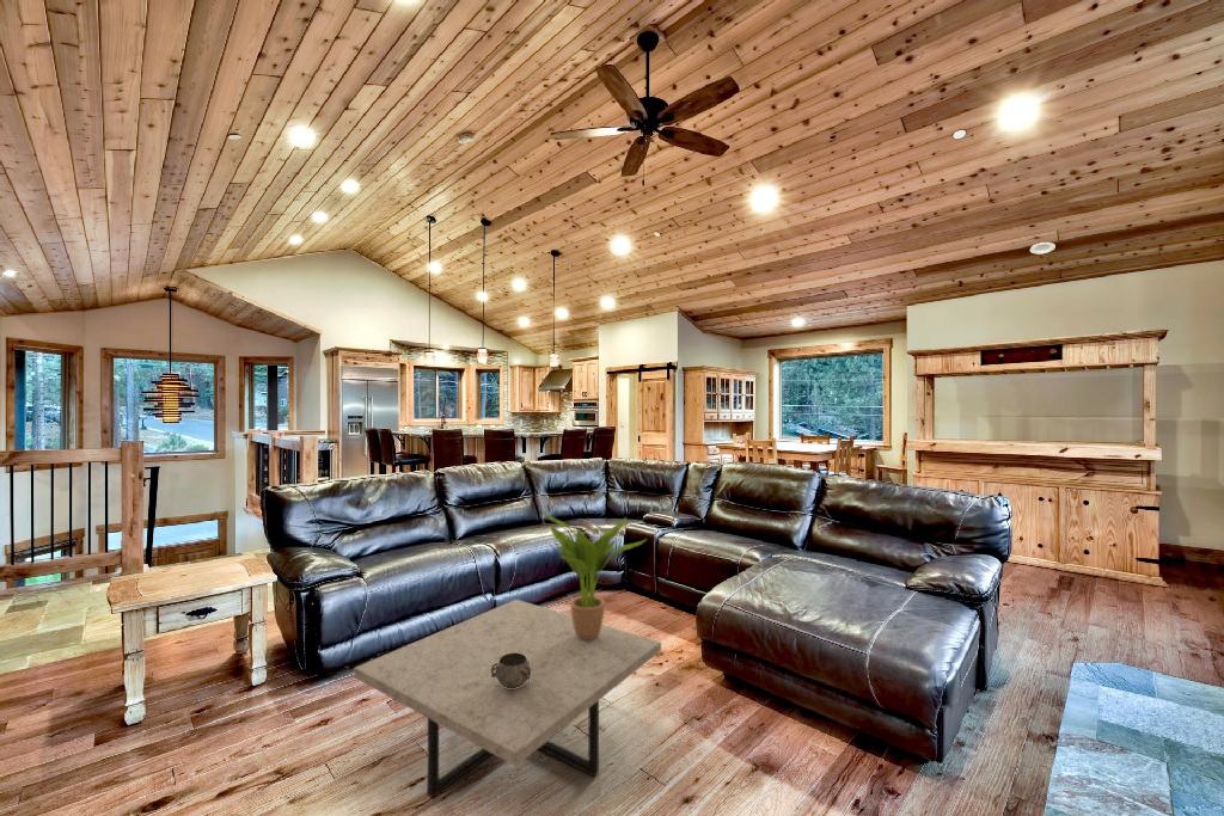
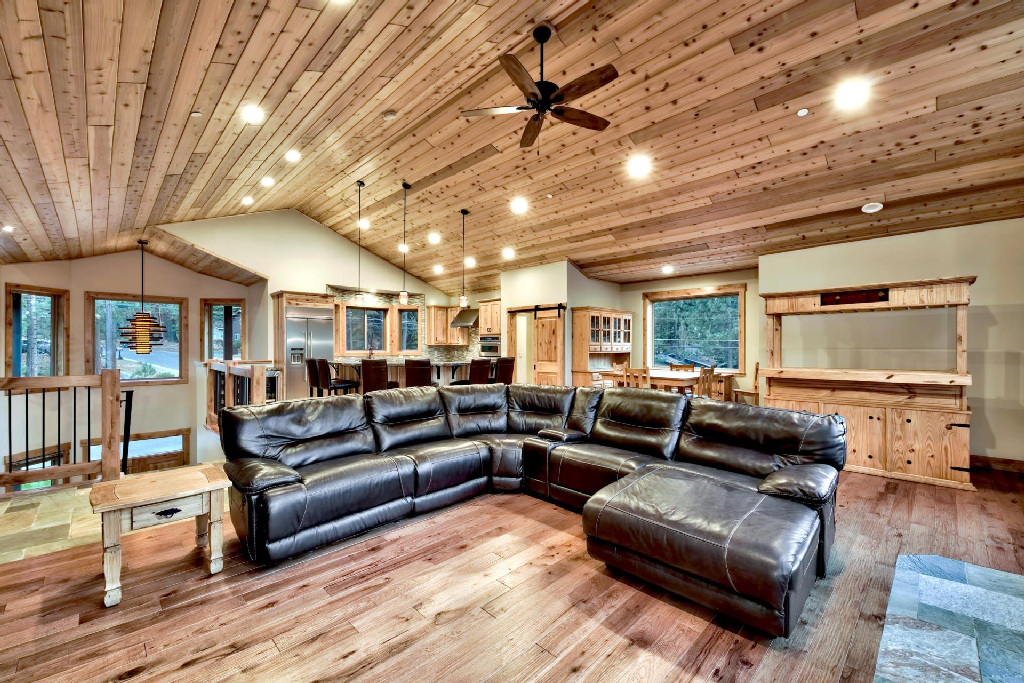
- coffee table [353,599,662,799]
- decorative bowl [491,652,531,688]
- potted plant [537,505,648,639]
